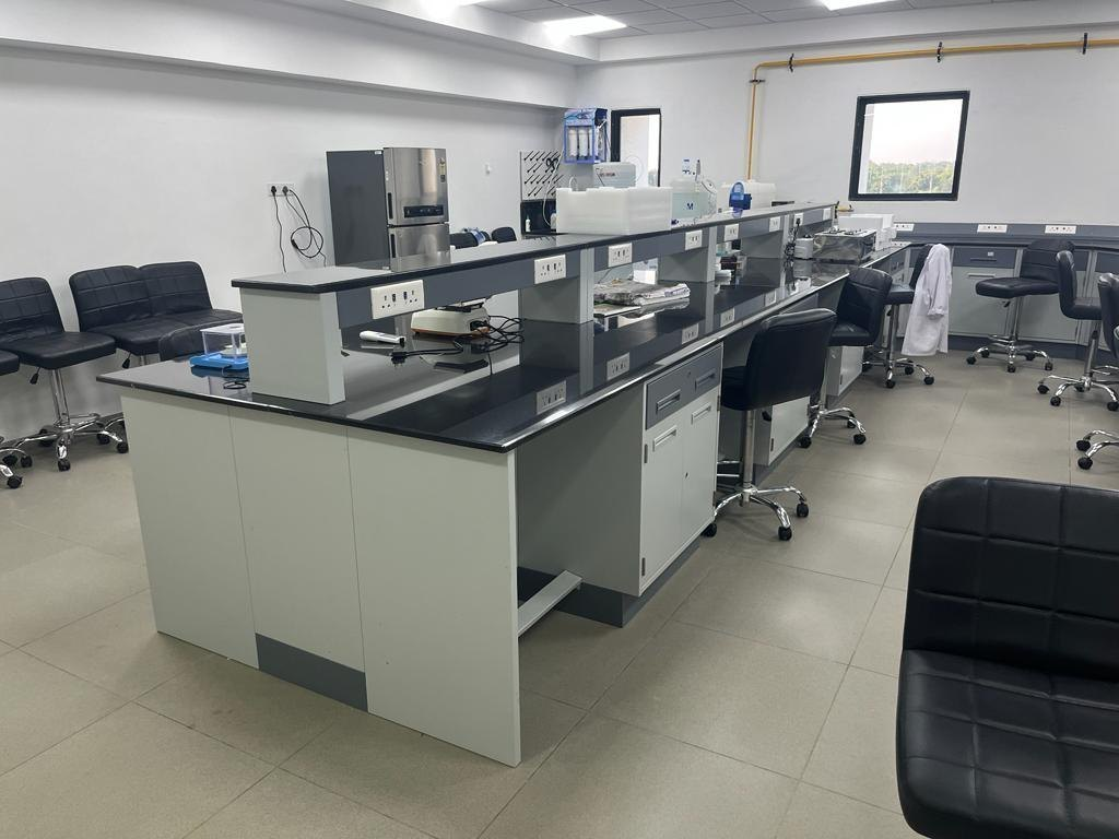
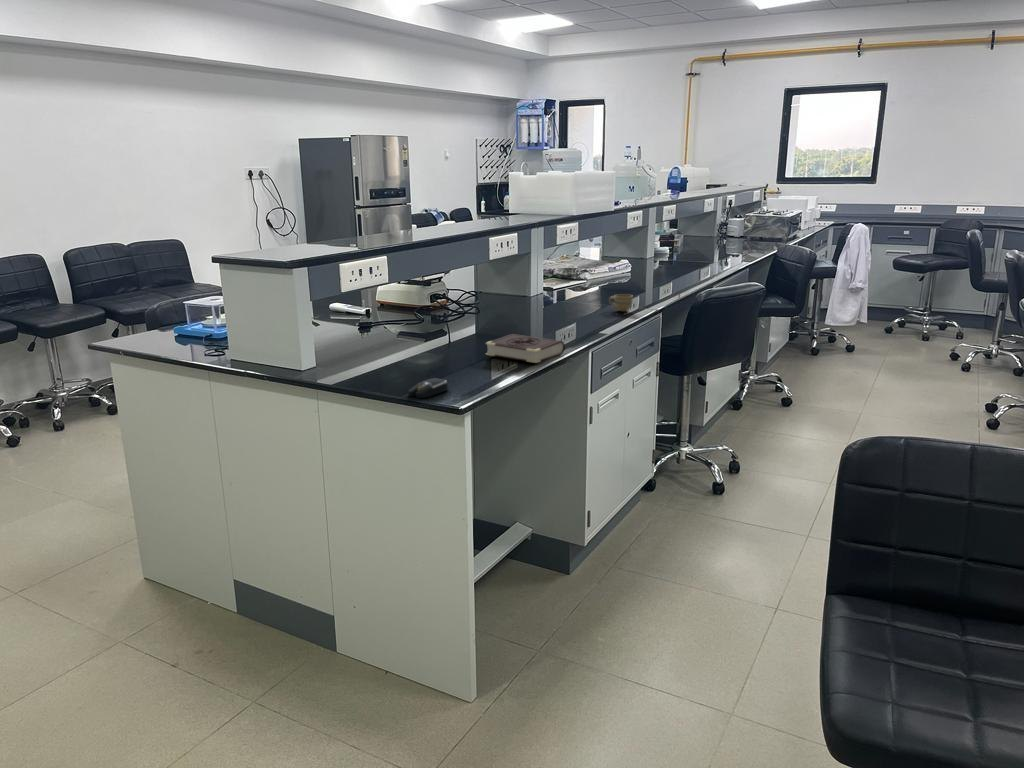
+ book [484,333,566,364]
+ computer mouse [407,377,450,399]
+ cup [608,293,634,312]
